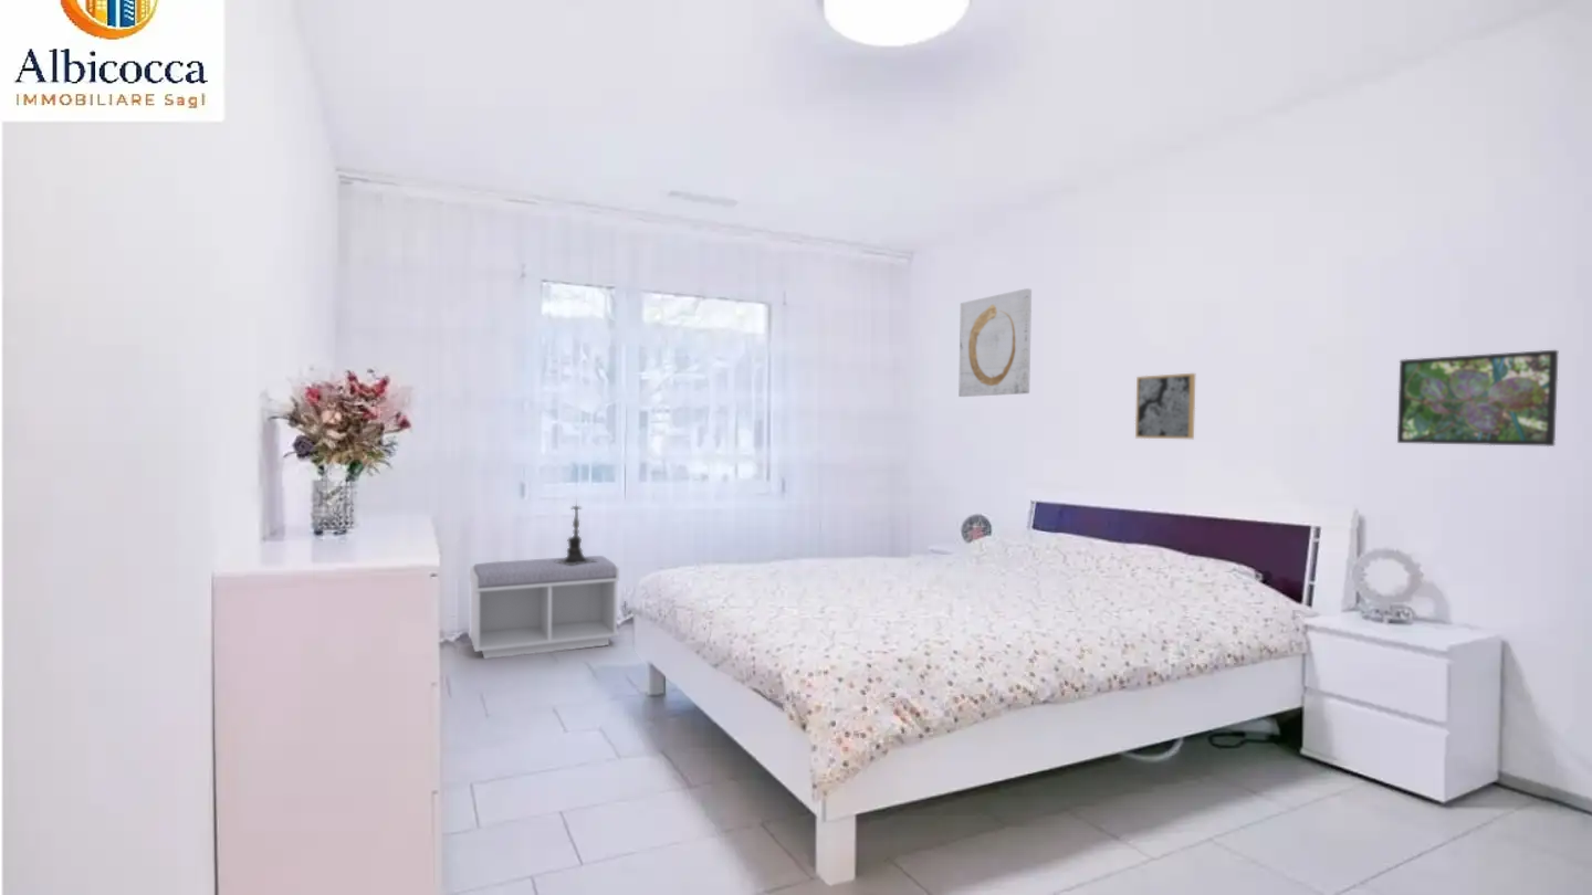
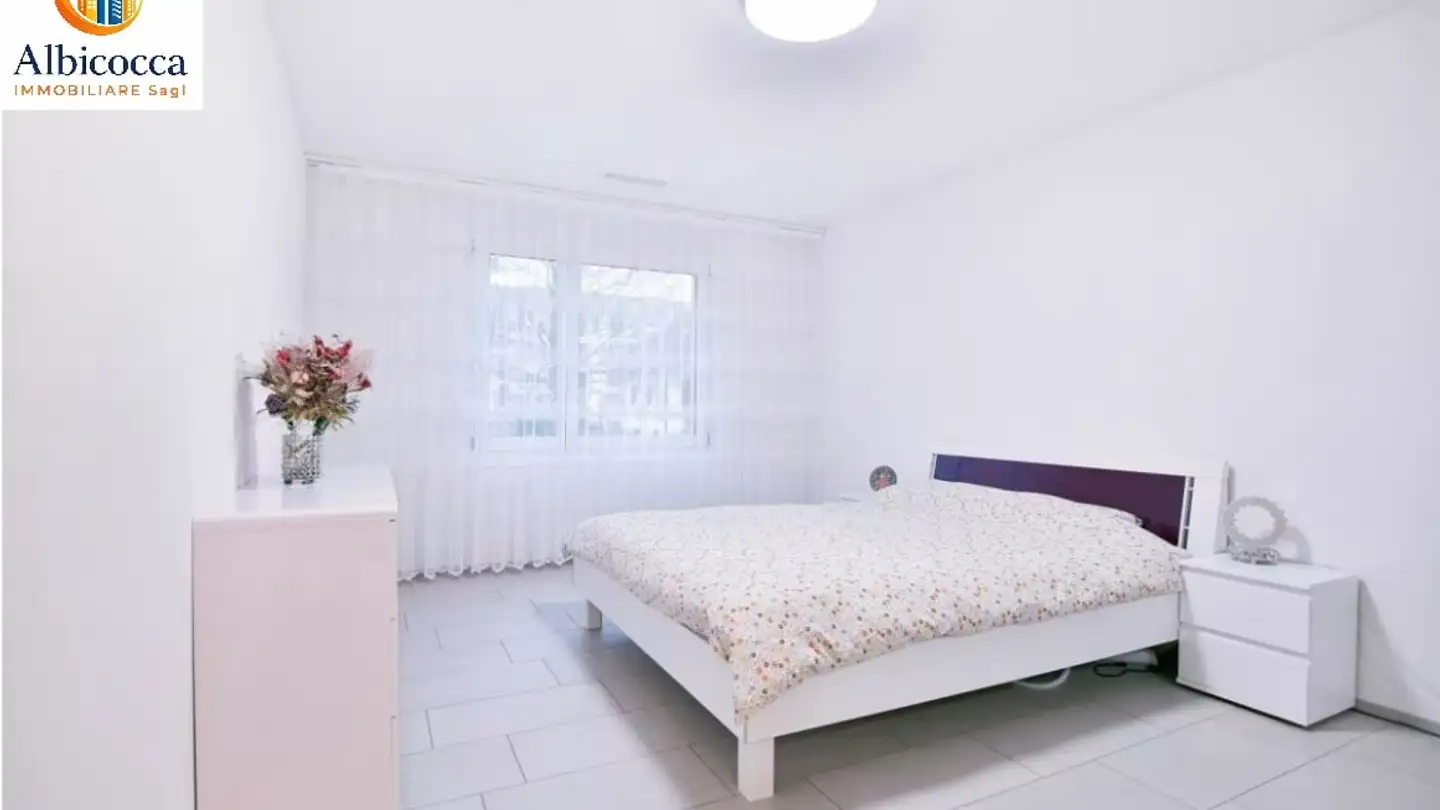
- bench [469,555,620,660]
- wall art [1134,372,1196,440]
- candle holder [555,497,598,565]
- wall art [957,287,1033,398]
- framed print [1396,349,1559,448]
